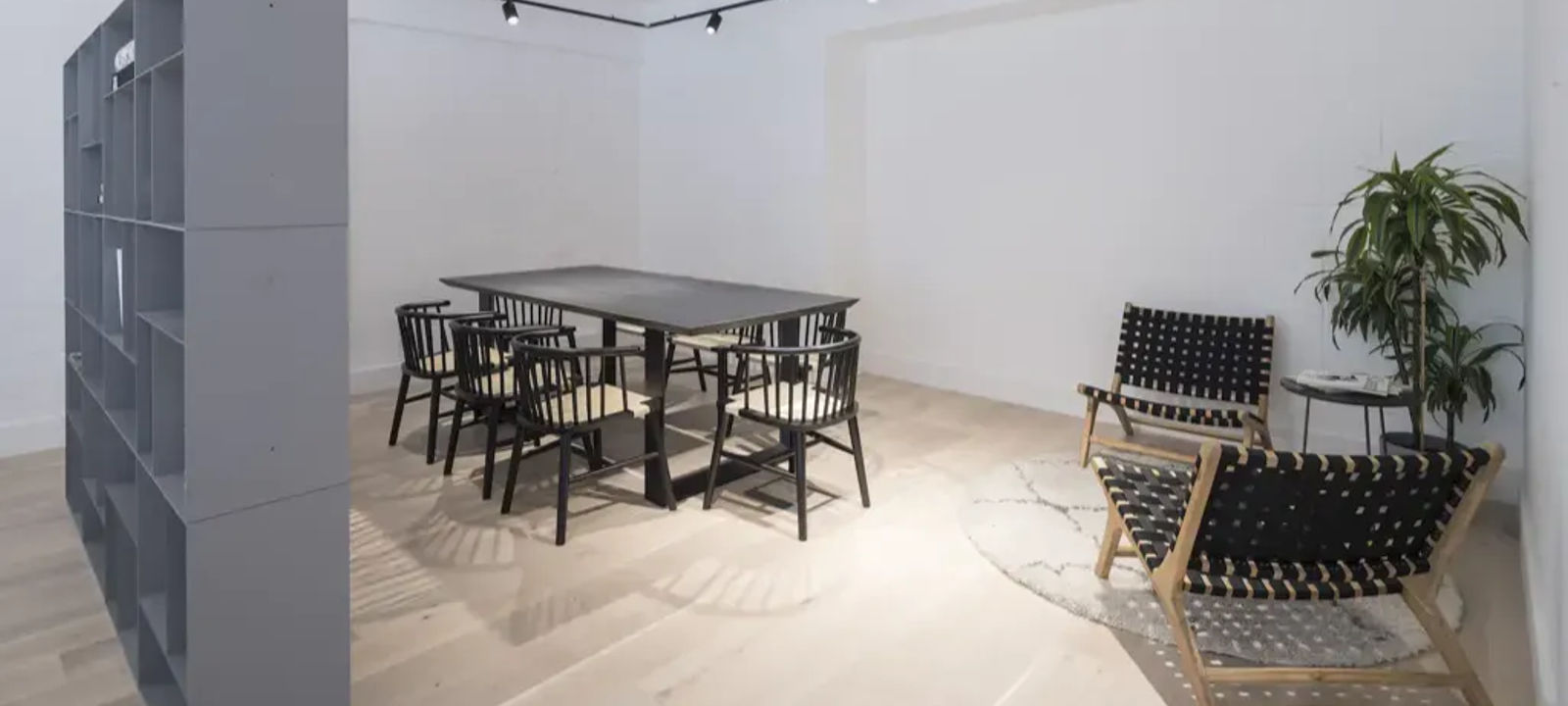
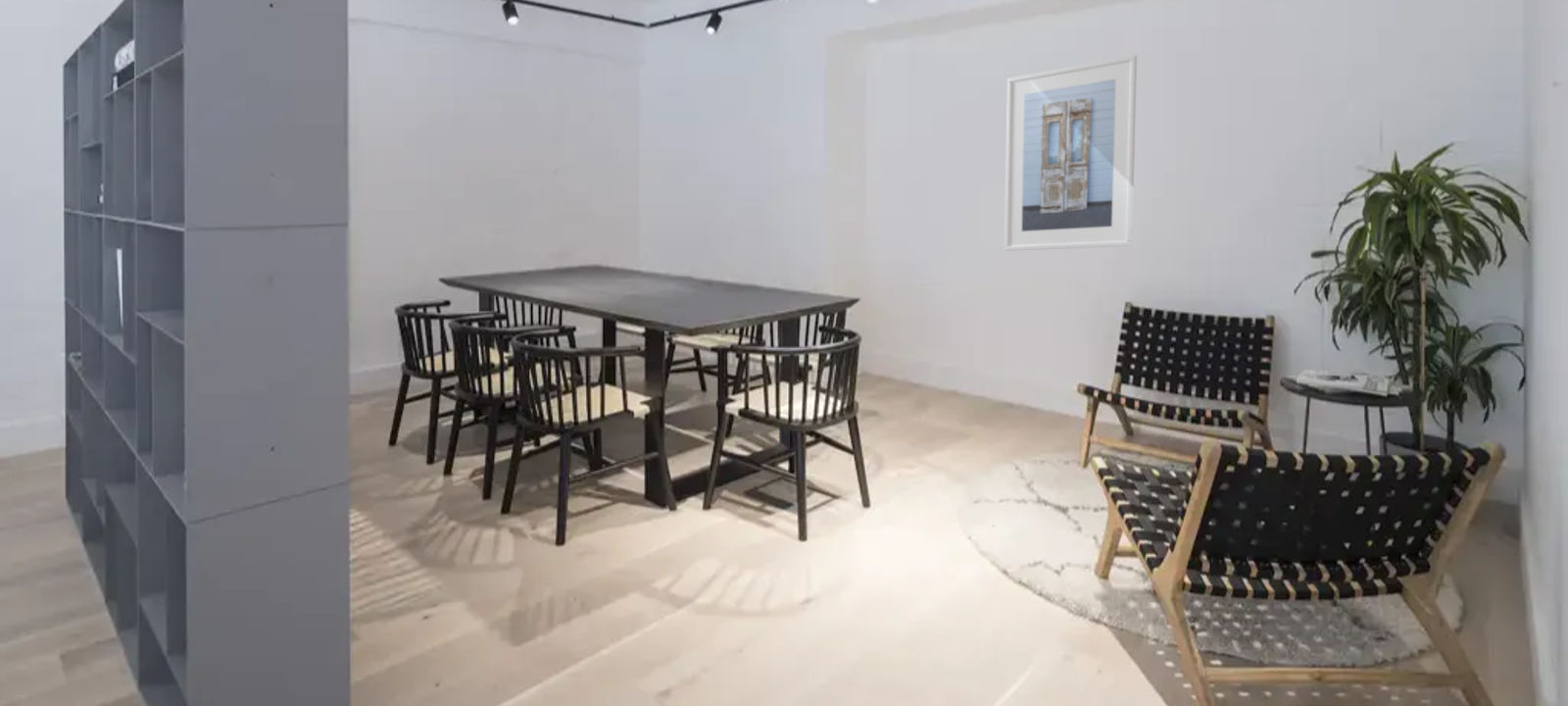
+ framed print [1004,54,1138,252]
